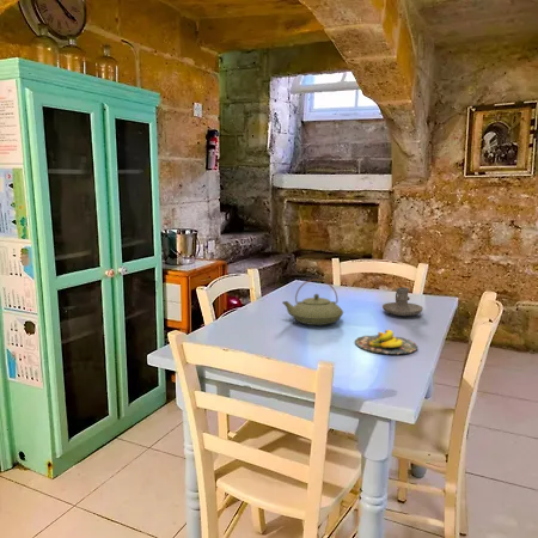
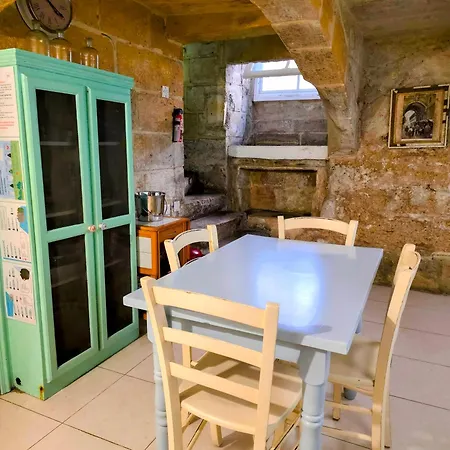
- candle holder [381,286,423,317]
- teapot [281,279,344,326]
- banana [354,329,418,355]
